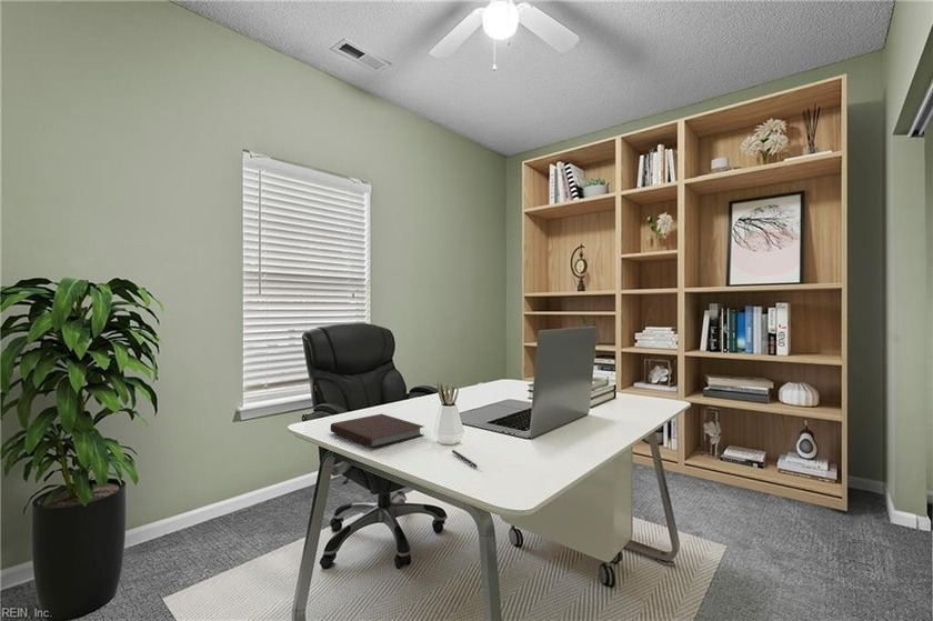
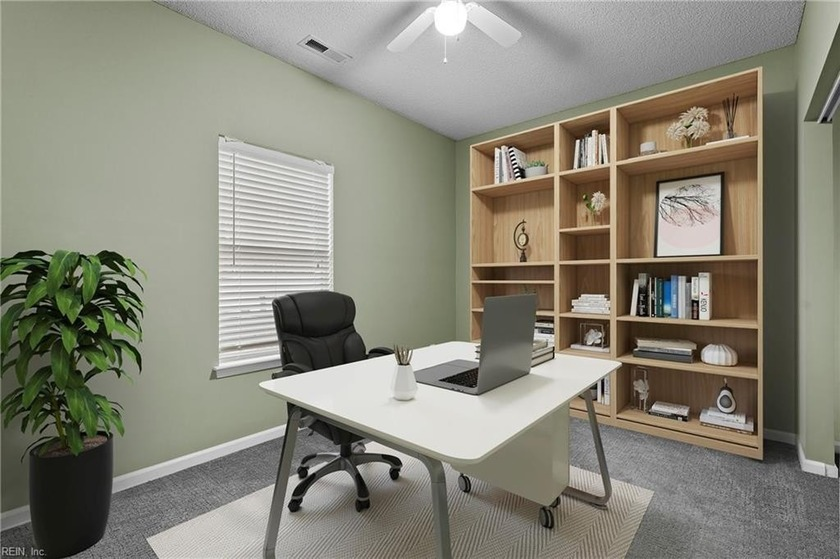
- pen [451,449,479,469]
- notebook [330,413,425,449]
